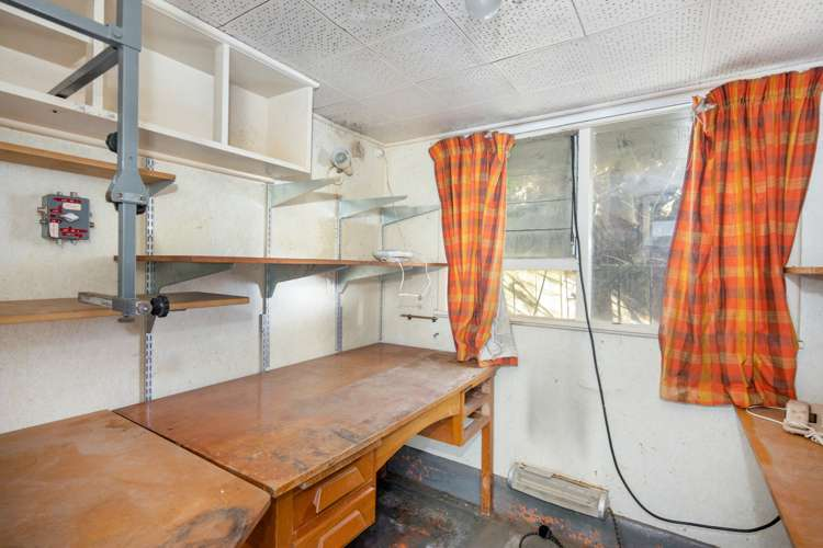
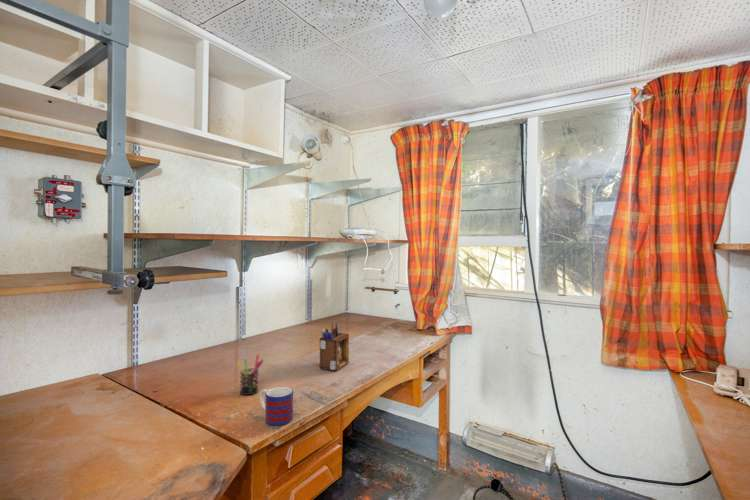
+ mug [259,386,294,426]
+ desk organizer [319,321,350,372]
+ pen holder [235,353,264,396]
